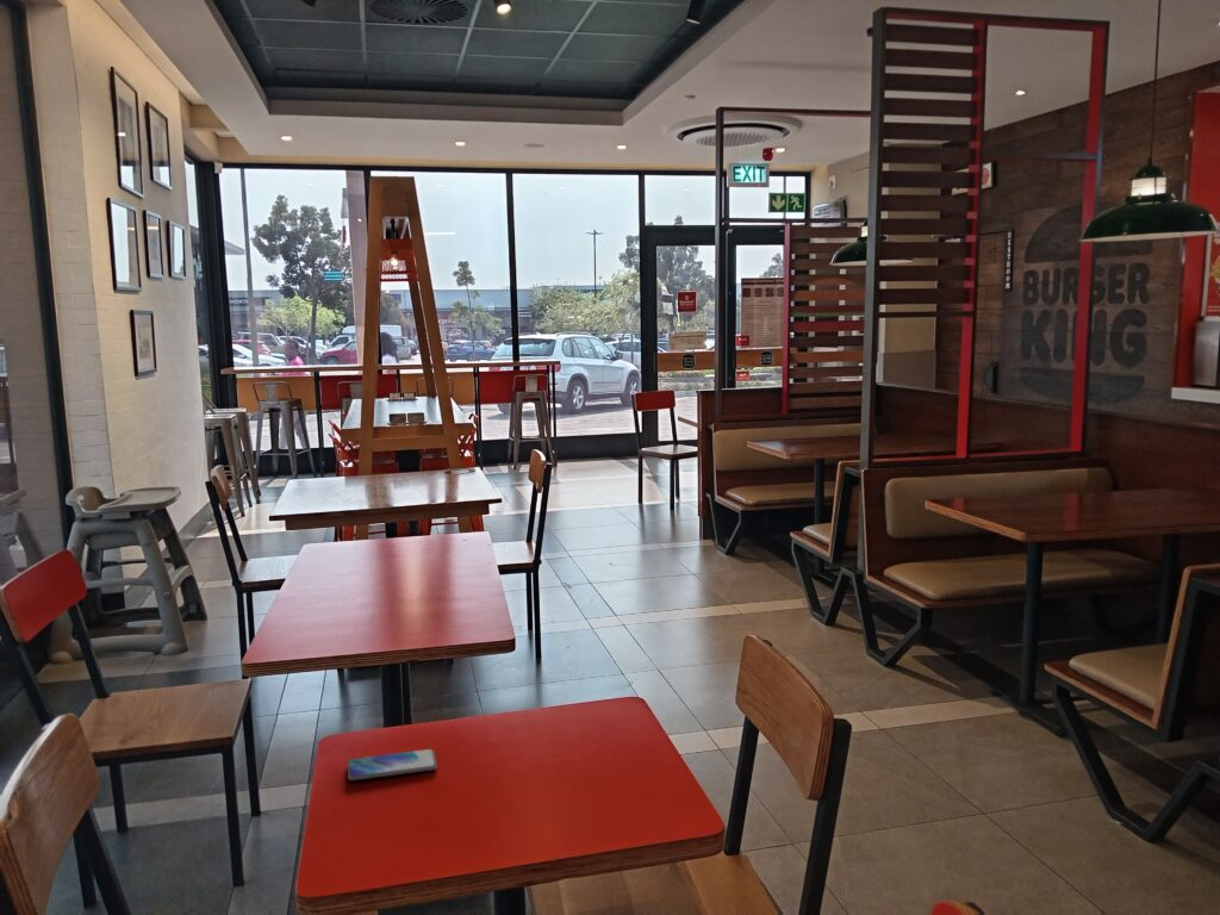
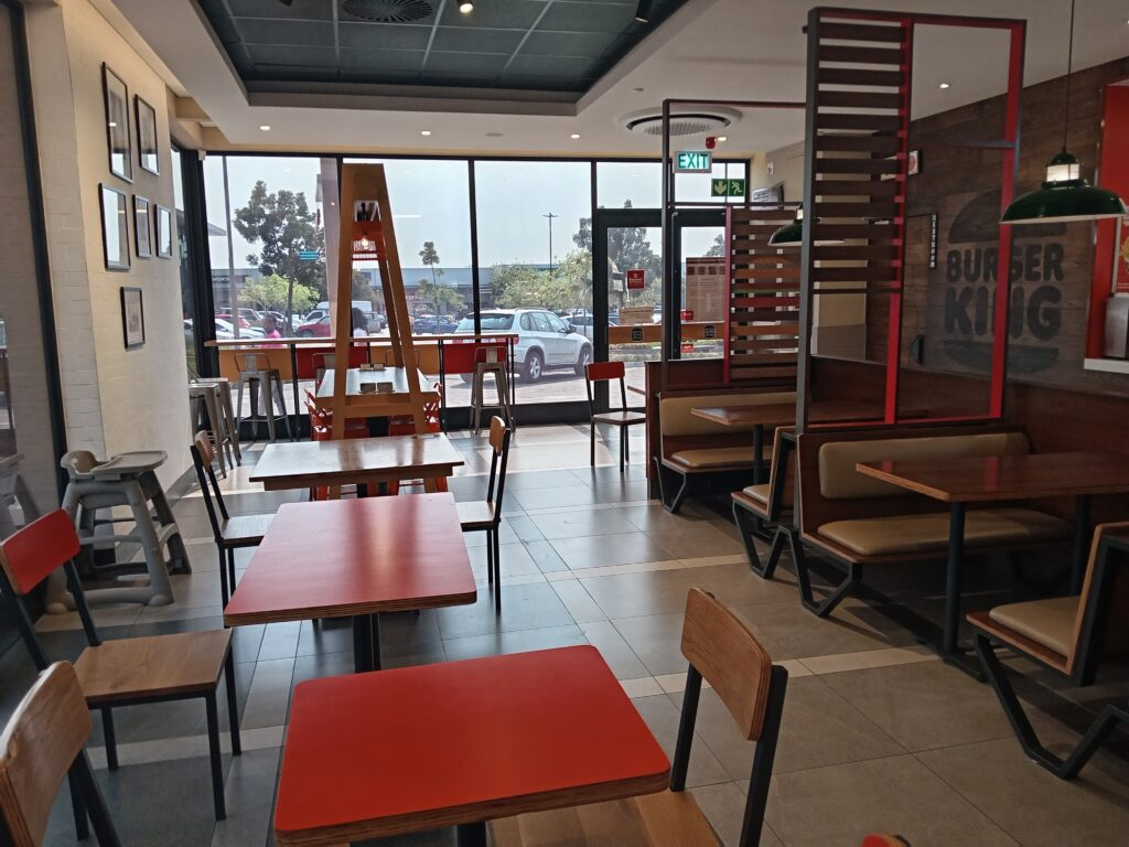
- smartphone [347,748,438,782]
